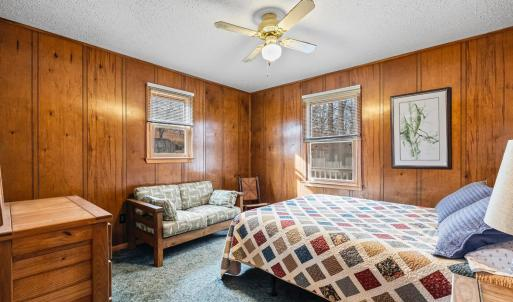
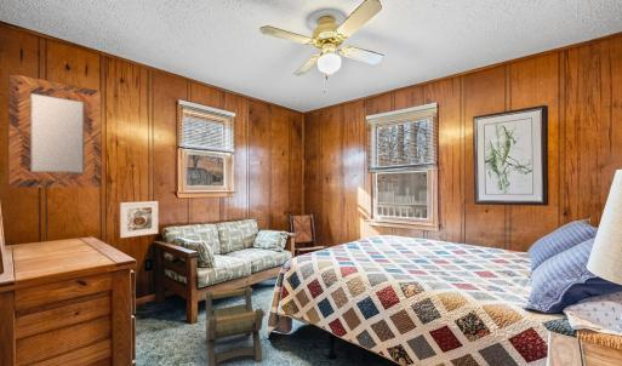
+ stool [202,285,267,366]
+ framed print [119,200,159,239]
+ home mirror [7,73,102,189]
